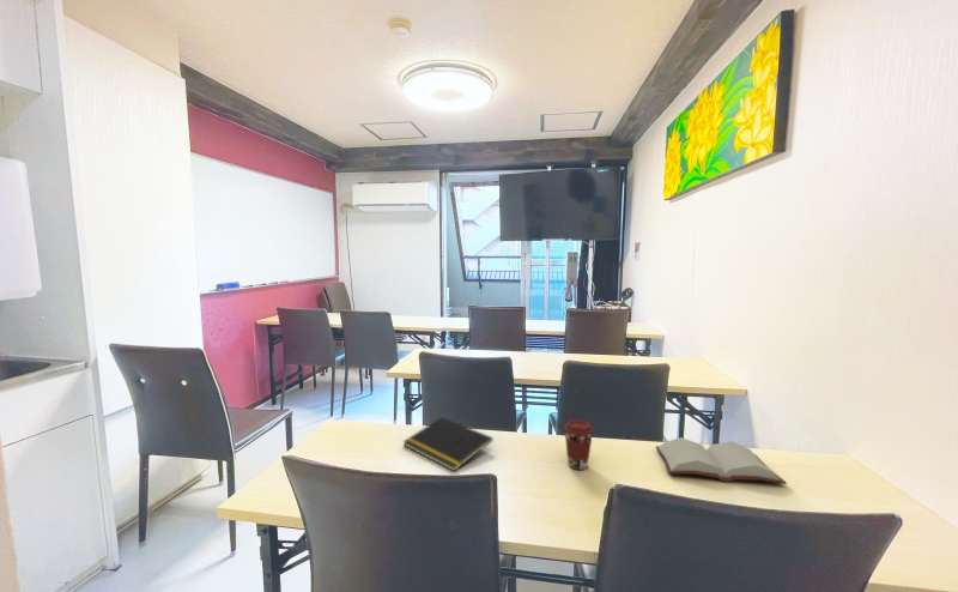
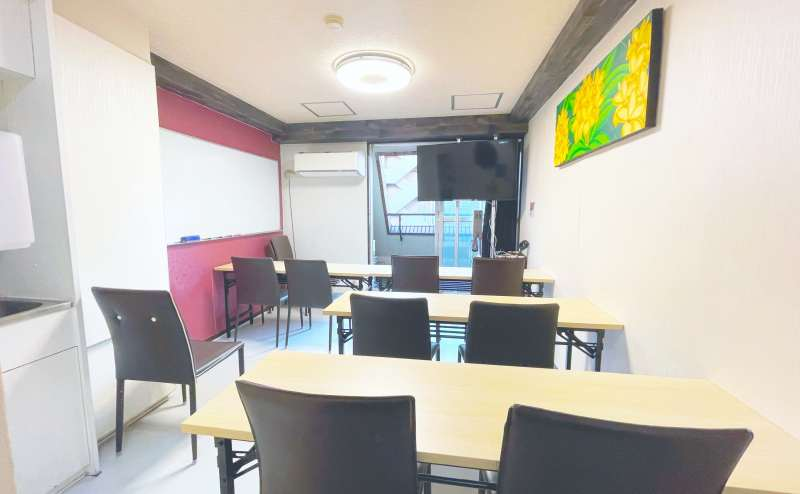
- coffee cup [563,418,595,471]
- hardback book [655,436,788,485]
- notepad [401,416,495,472]
